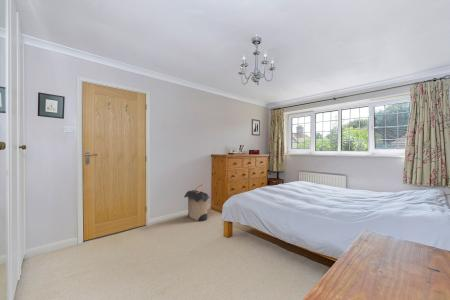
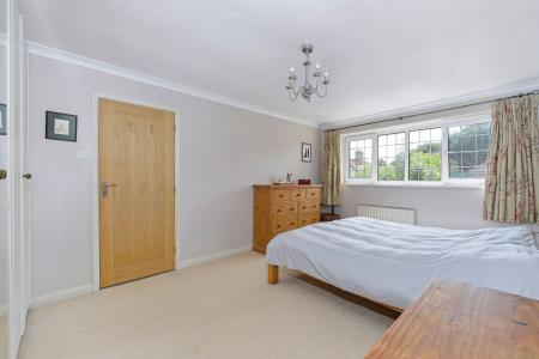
- laundry hamper [183,184,211,222]
